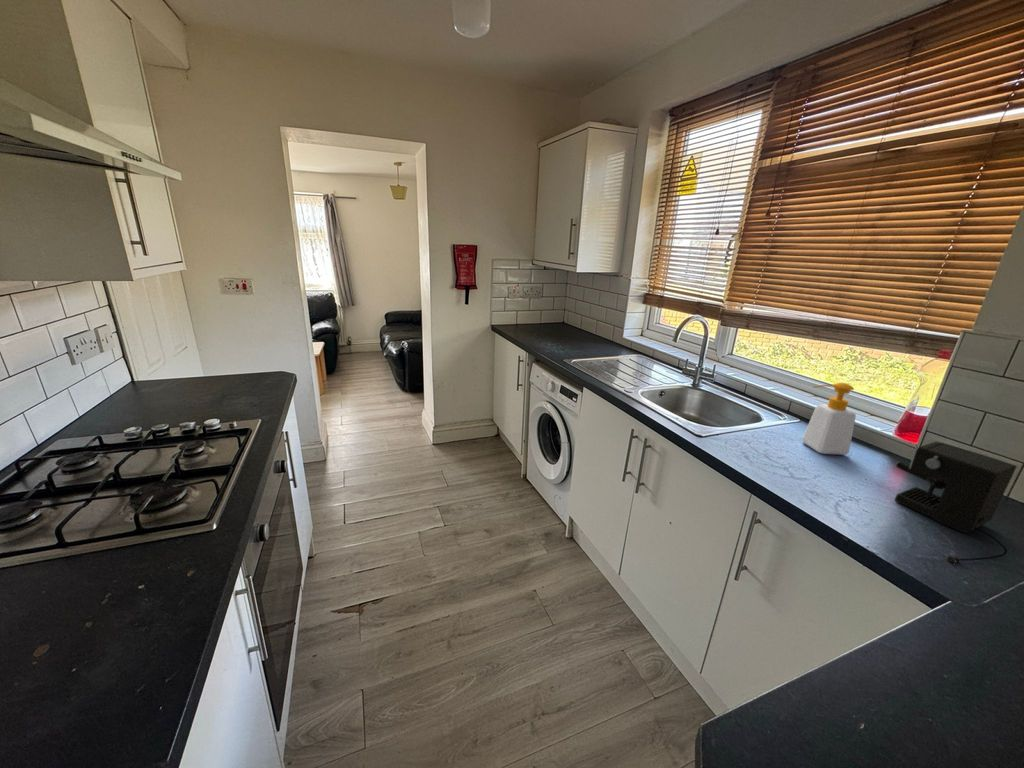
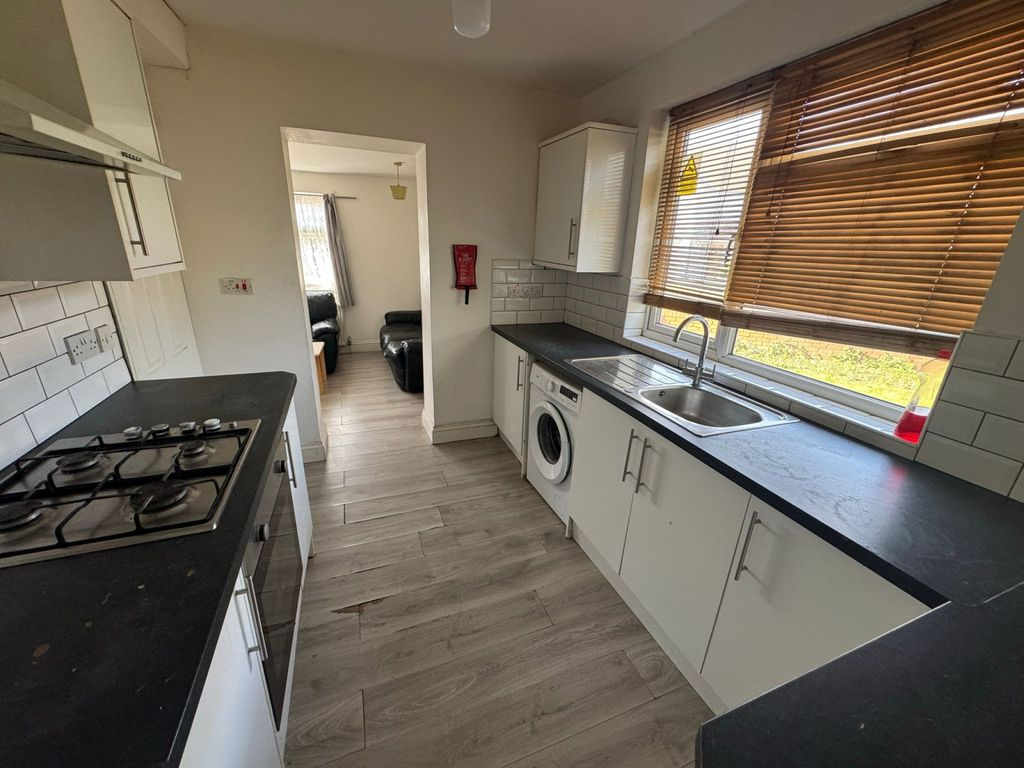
- soap bottle [801,382,857,456]
- coffee maker [894,440,1017,565]
